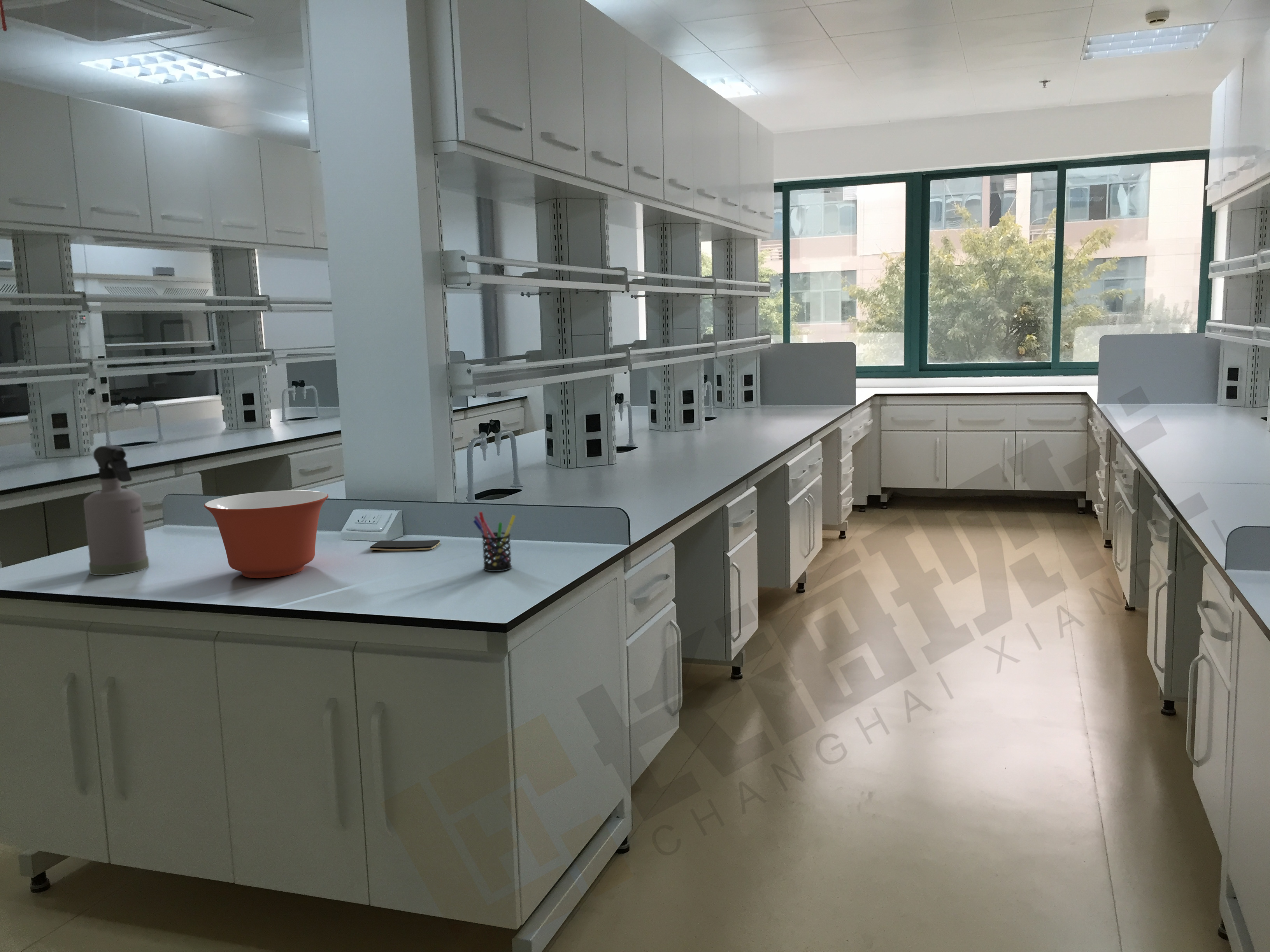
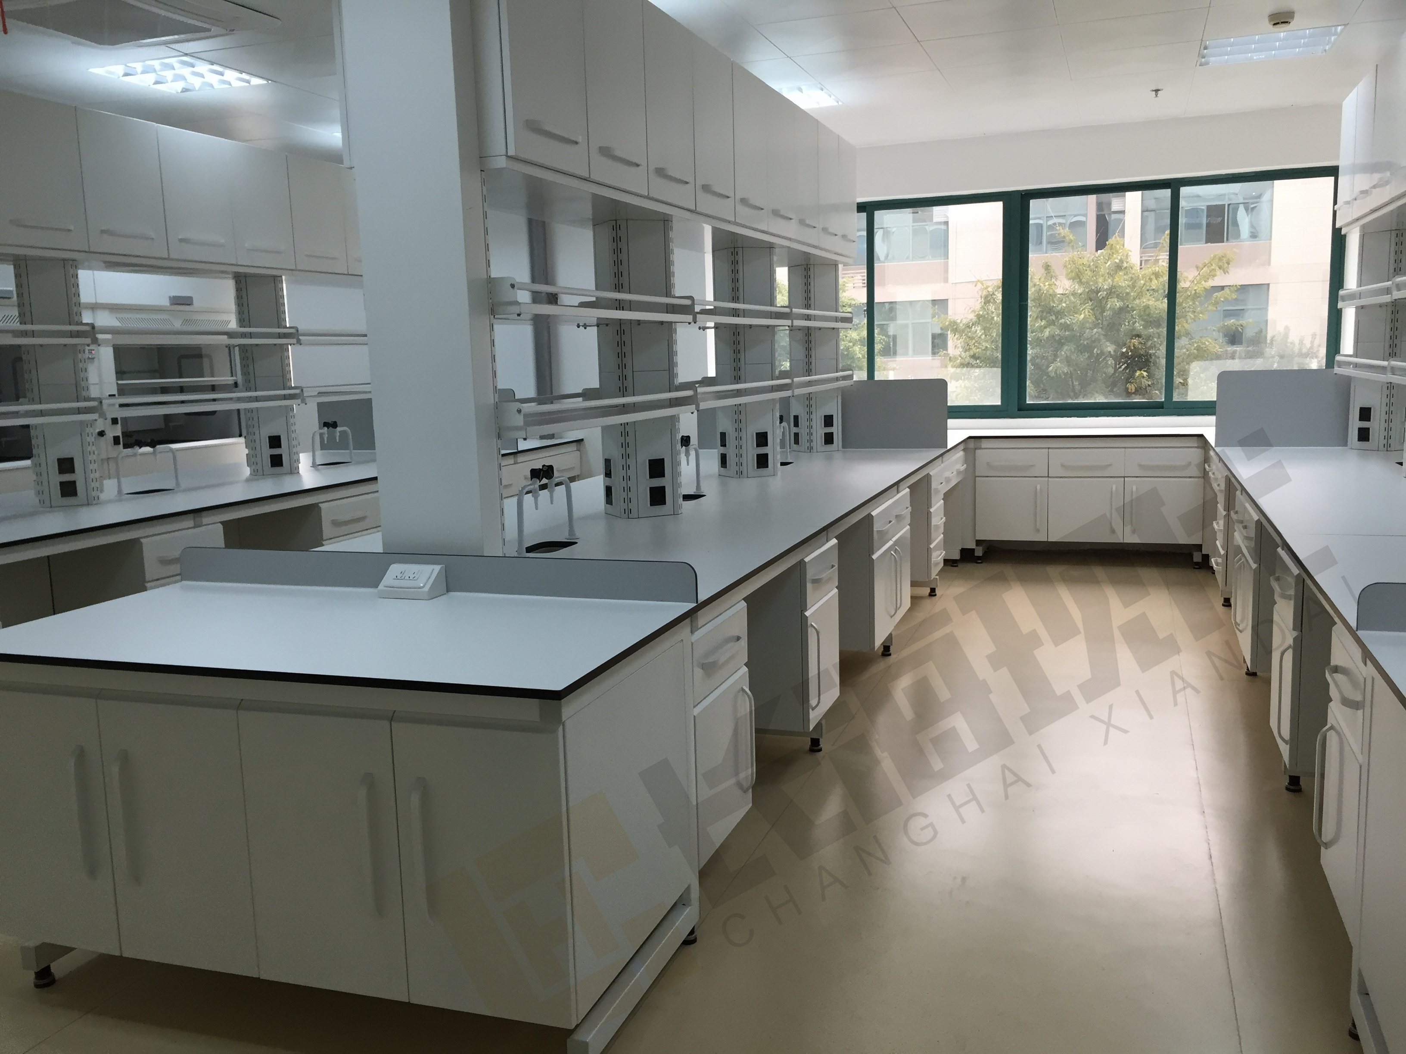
- smartphone [370,540,440,551]
- pen holder [473,511,516,572]
- spray bottle [83,444,149,576]
- mixing bowl [204,490,329,579]
